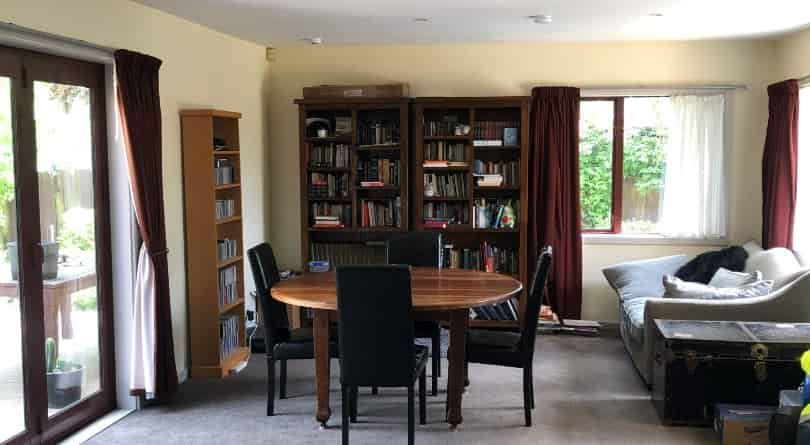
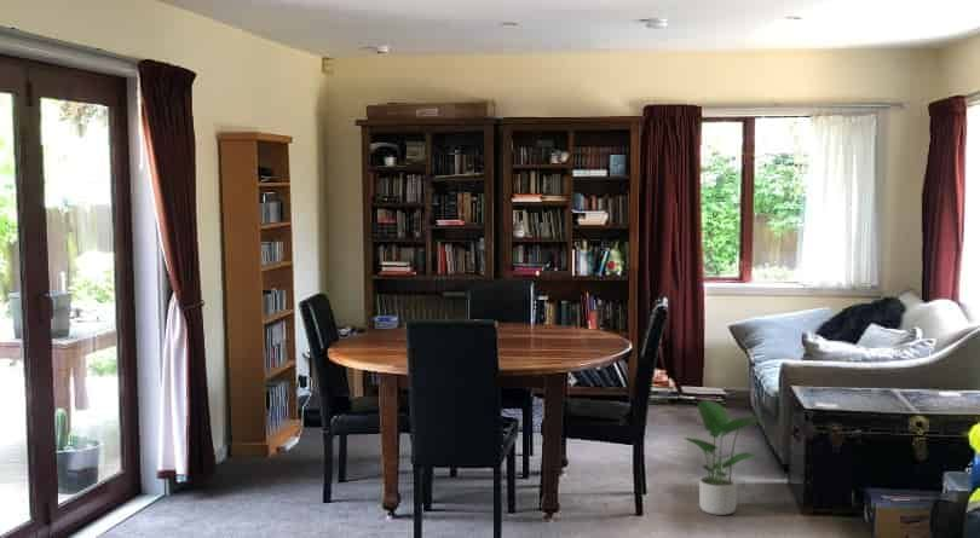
+ potted plant [682,398,763,516]
